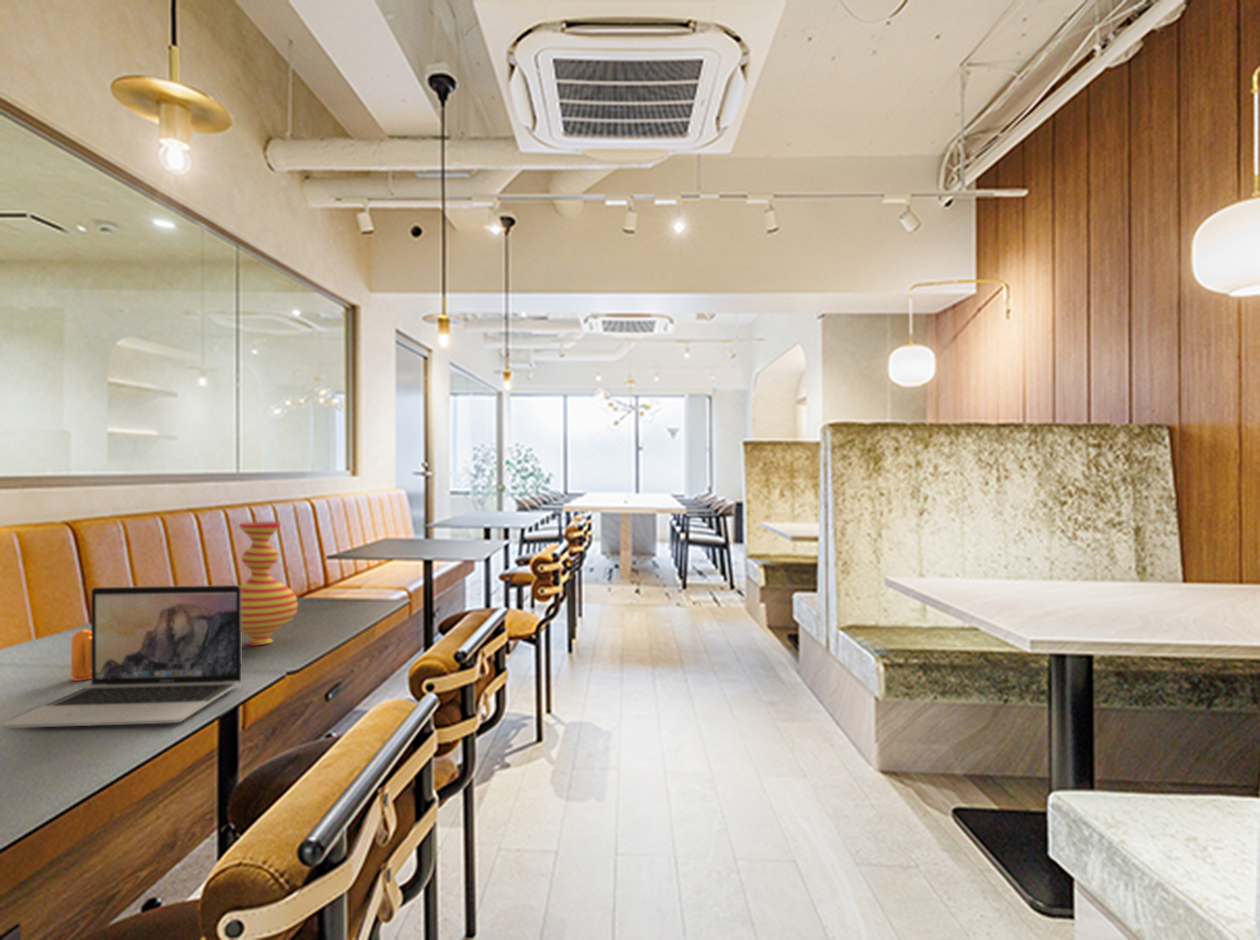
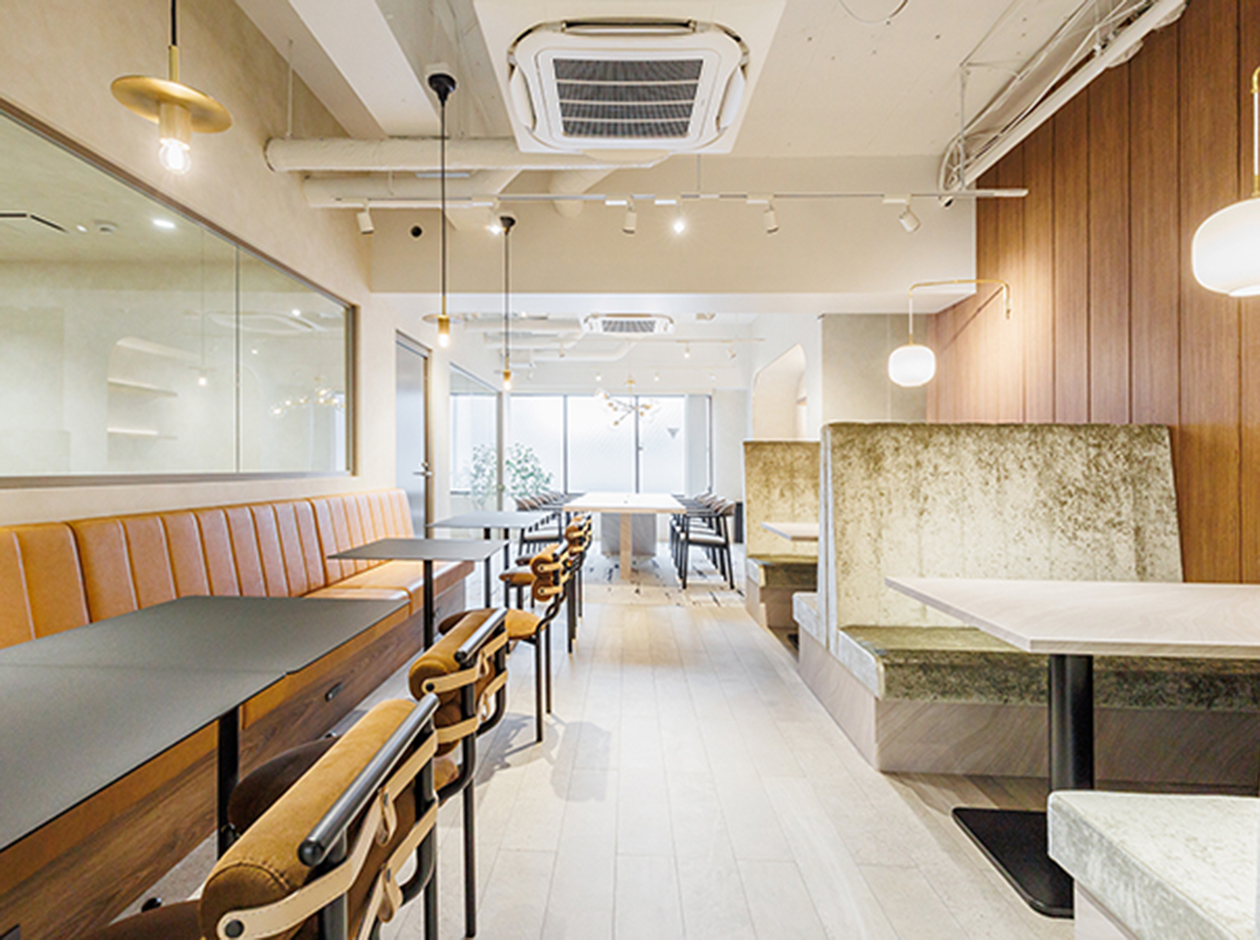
- pepper shaker [70,628,91,682]
- laptop [1,584,242,729]
- vase [238,521,299,647]
